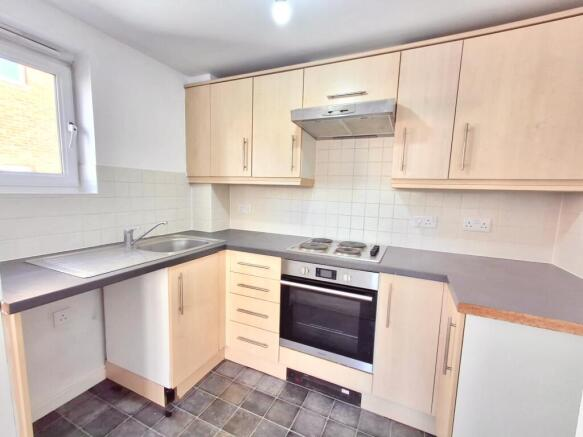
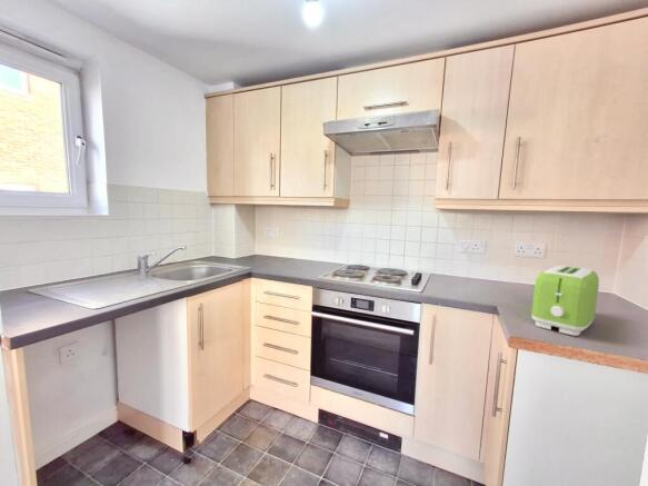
+ toaster [530,265,600,337]
